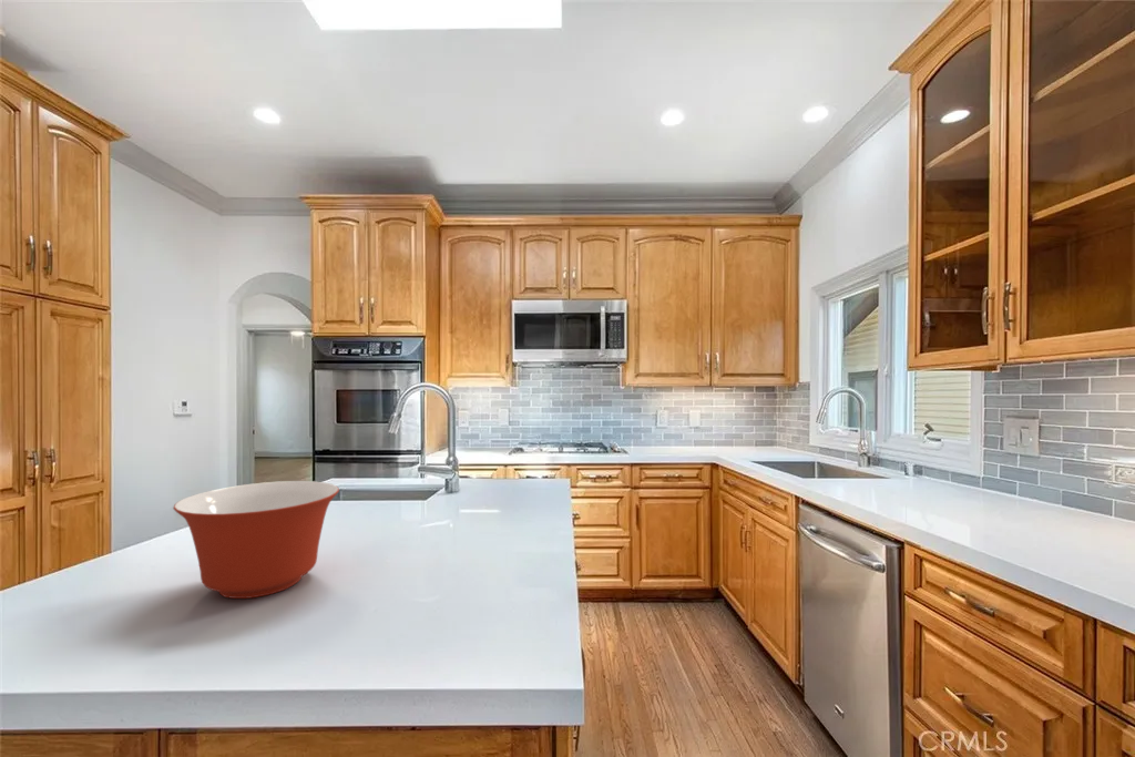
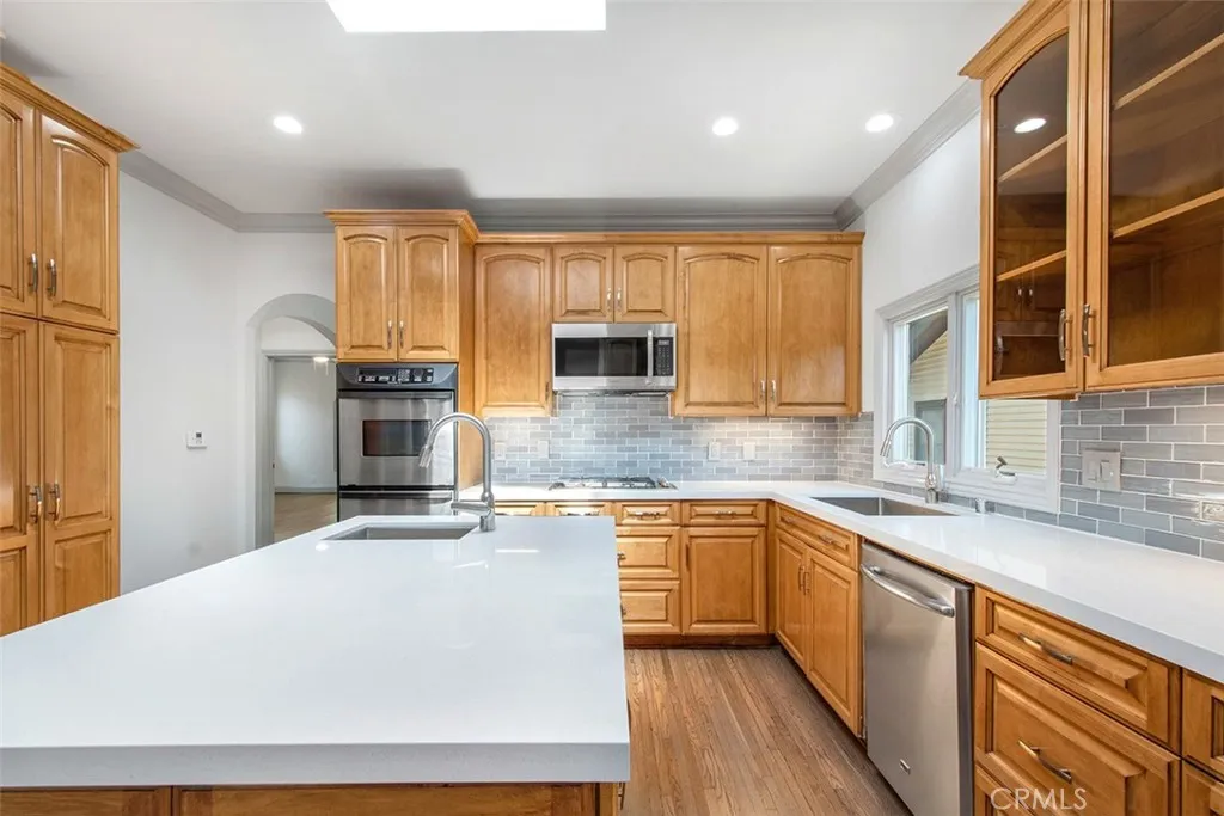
- mixing bowl [172,480,340,600]
